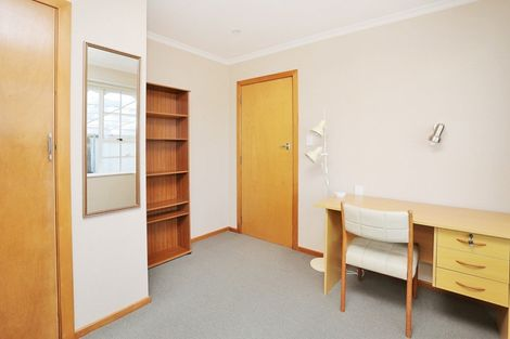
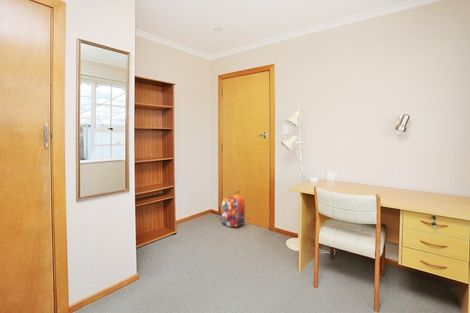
+ backpack [220,190,246,228]
